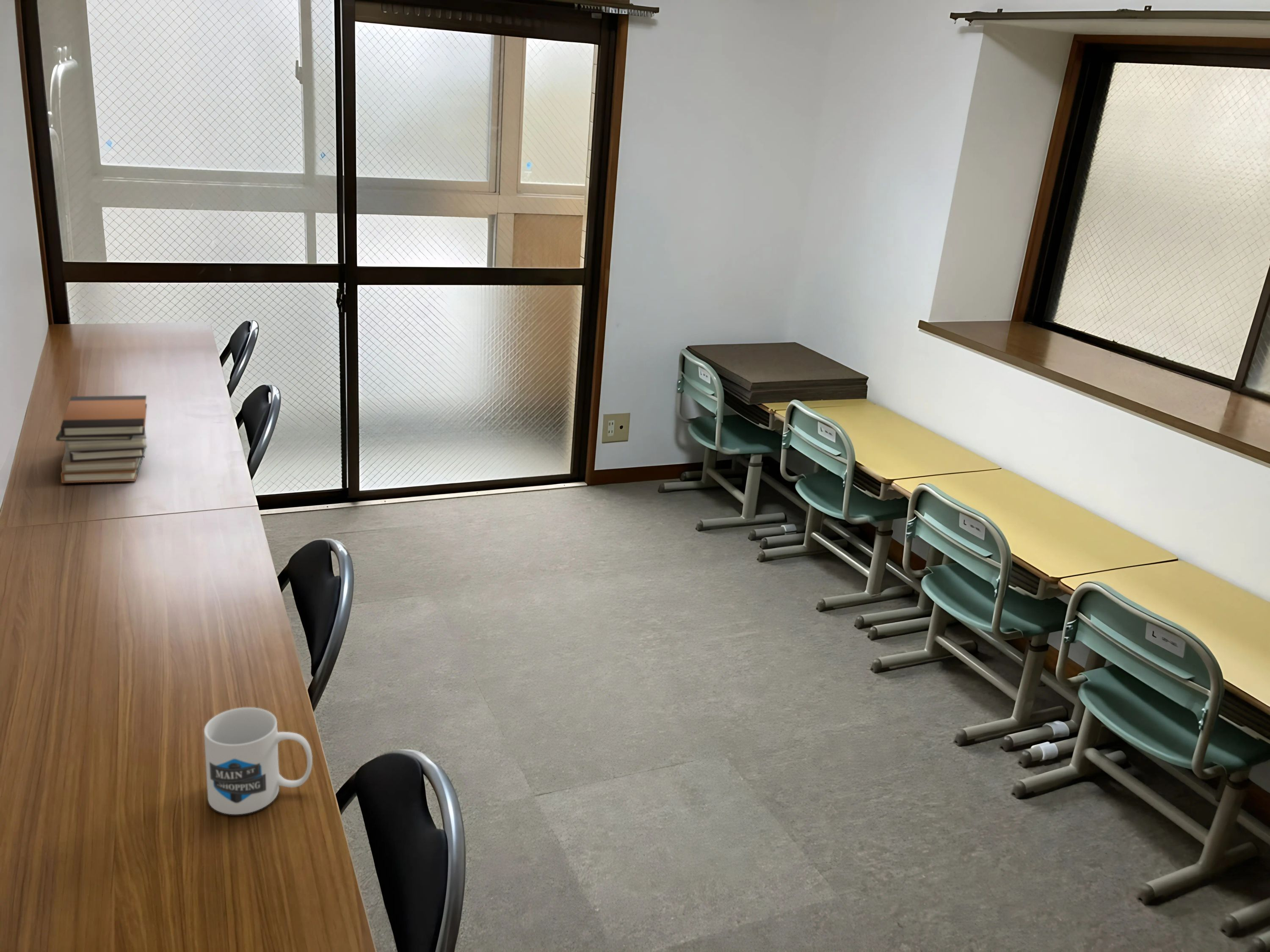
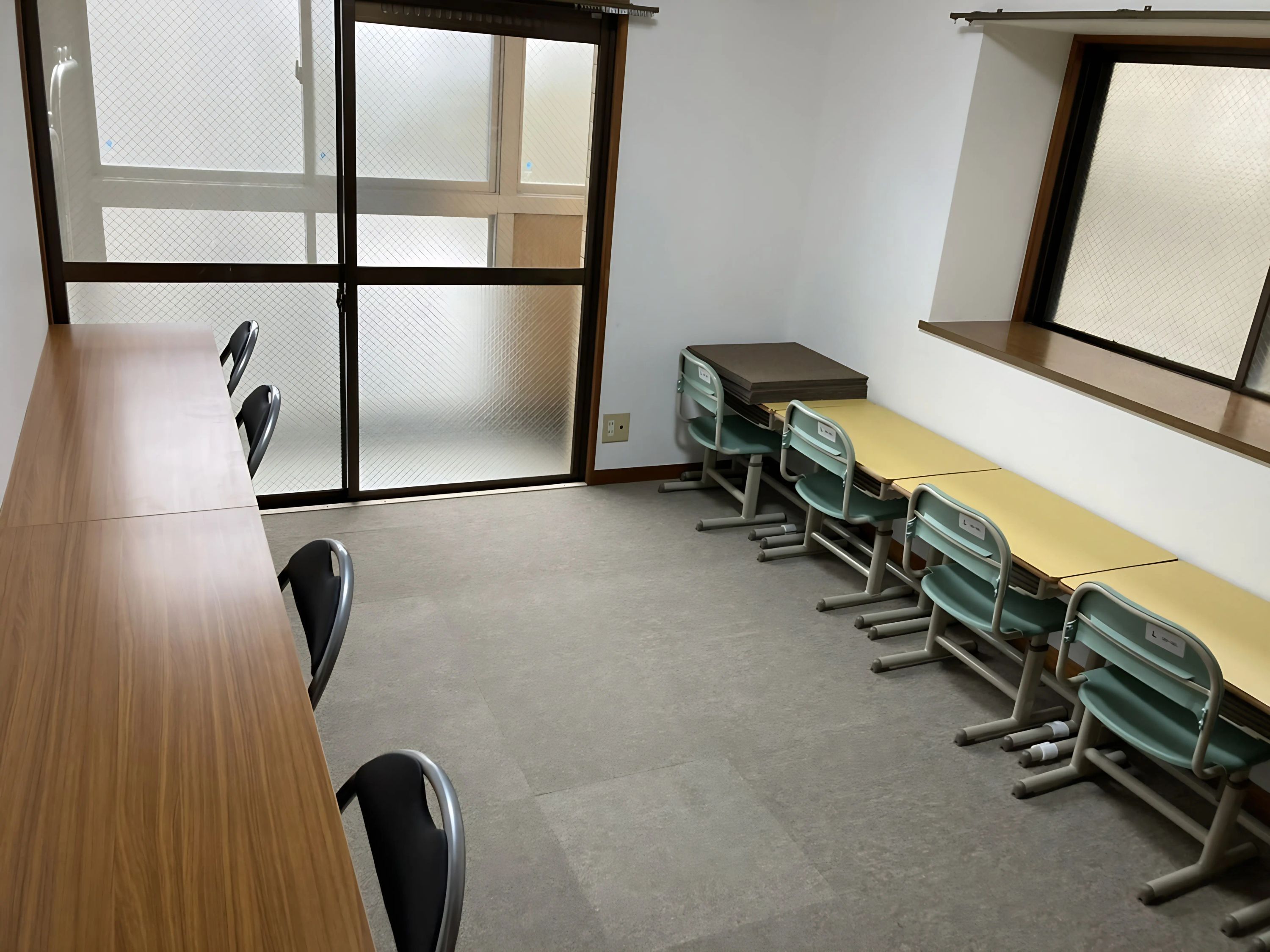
- mug [204,707,313,815]
- book stack [55,395,148,483]
